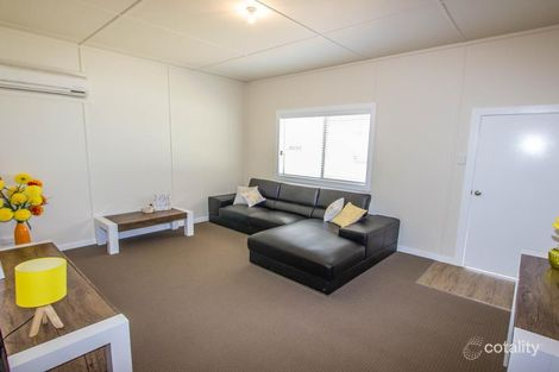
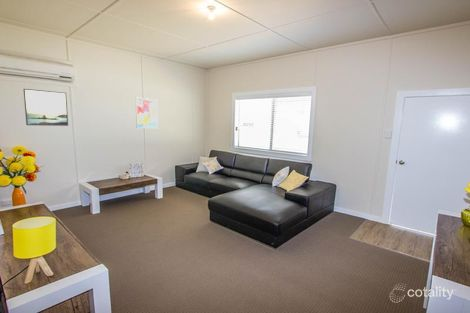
+ wall art [135,96,159,129]
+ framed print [23,88,69,127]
